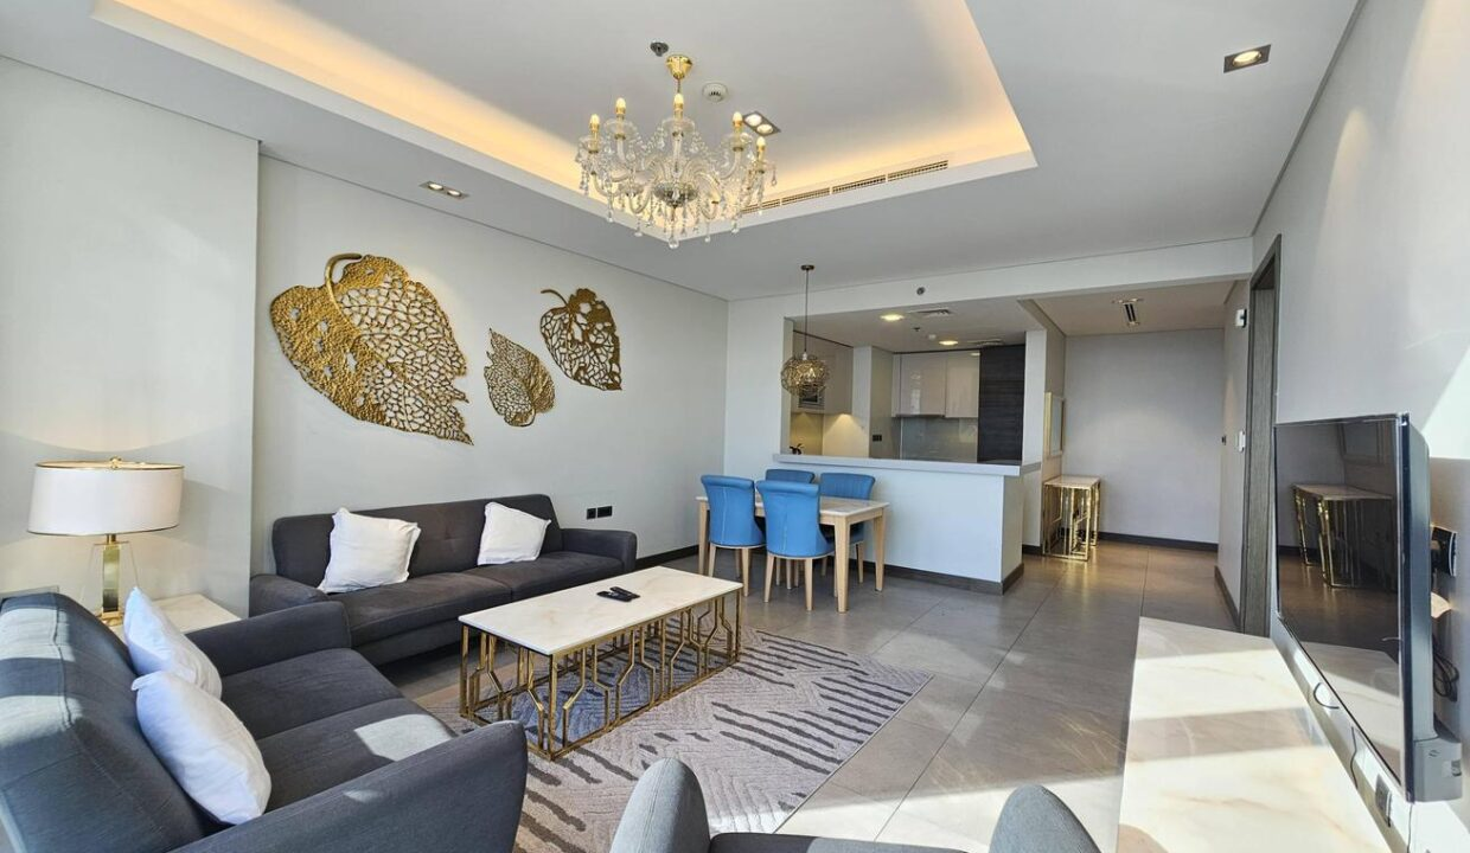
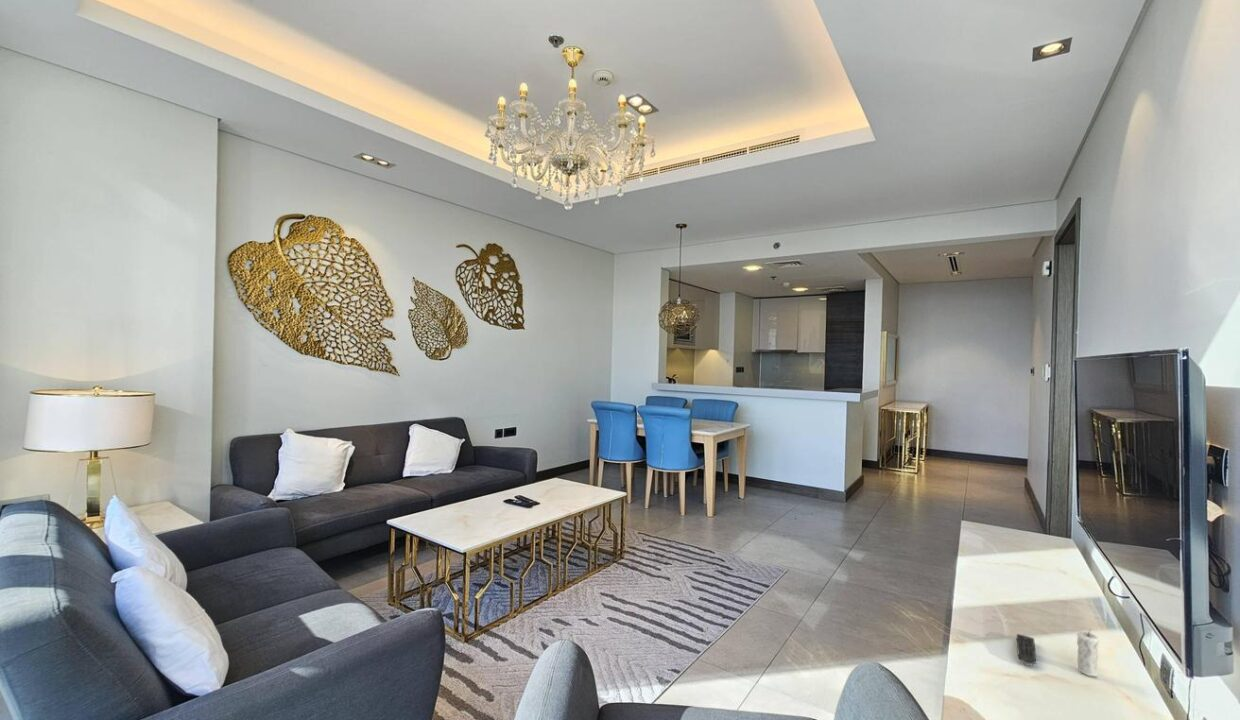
+ remote control [1016,633,1037,667]
+ candle [1076,628,1100,678]
